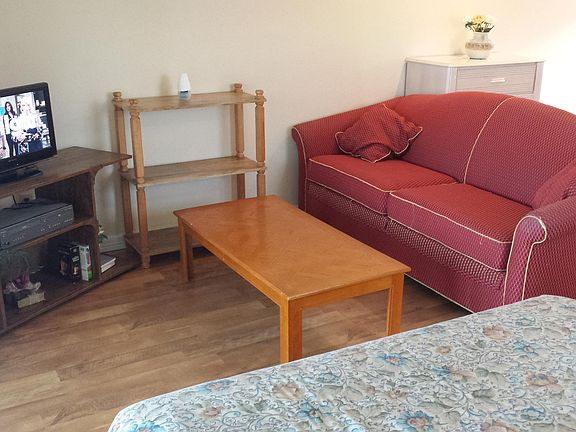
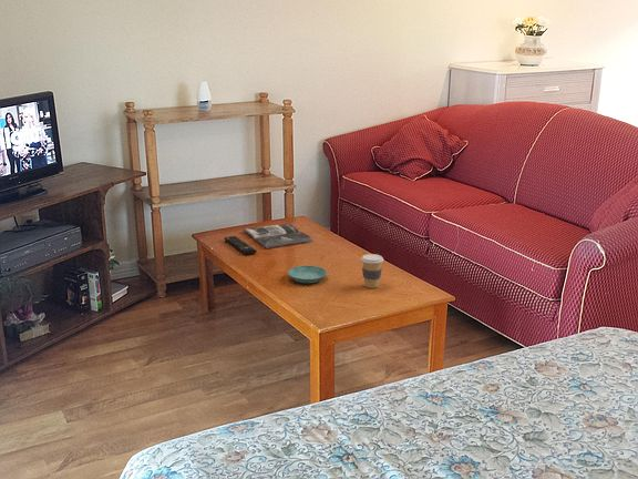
+ remote control [224,235,258,256]
+ coffee cup [360,253,384,289]
+ saucer [287,265,328,285]
+ magazine [243,223,313,249]
